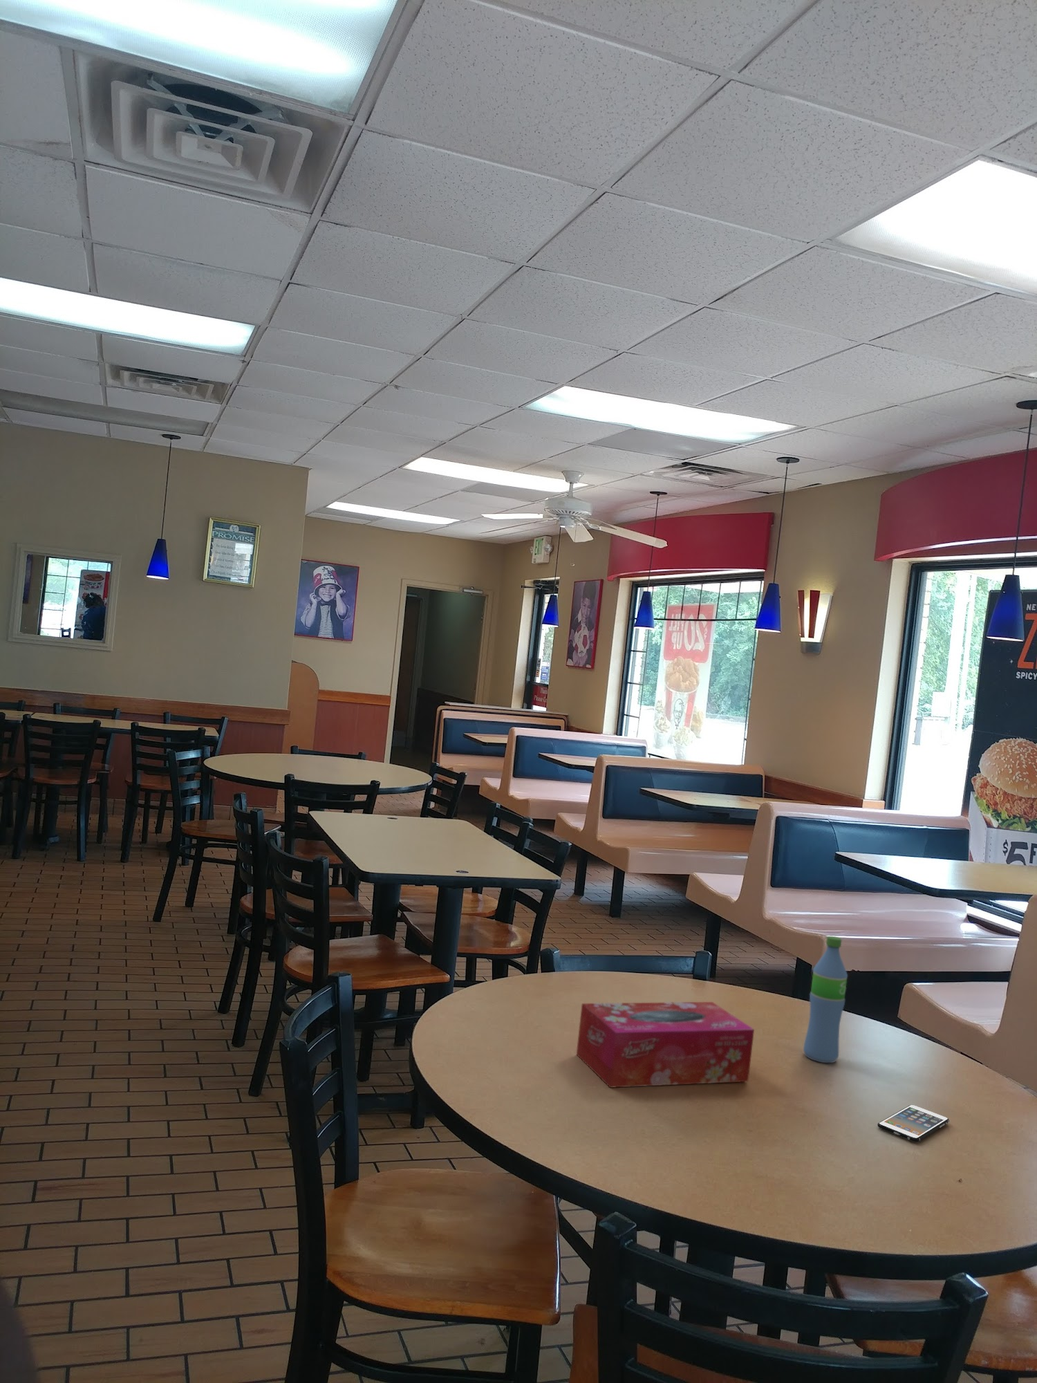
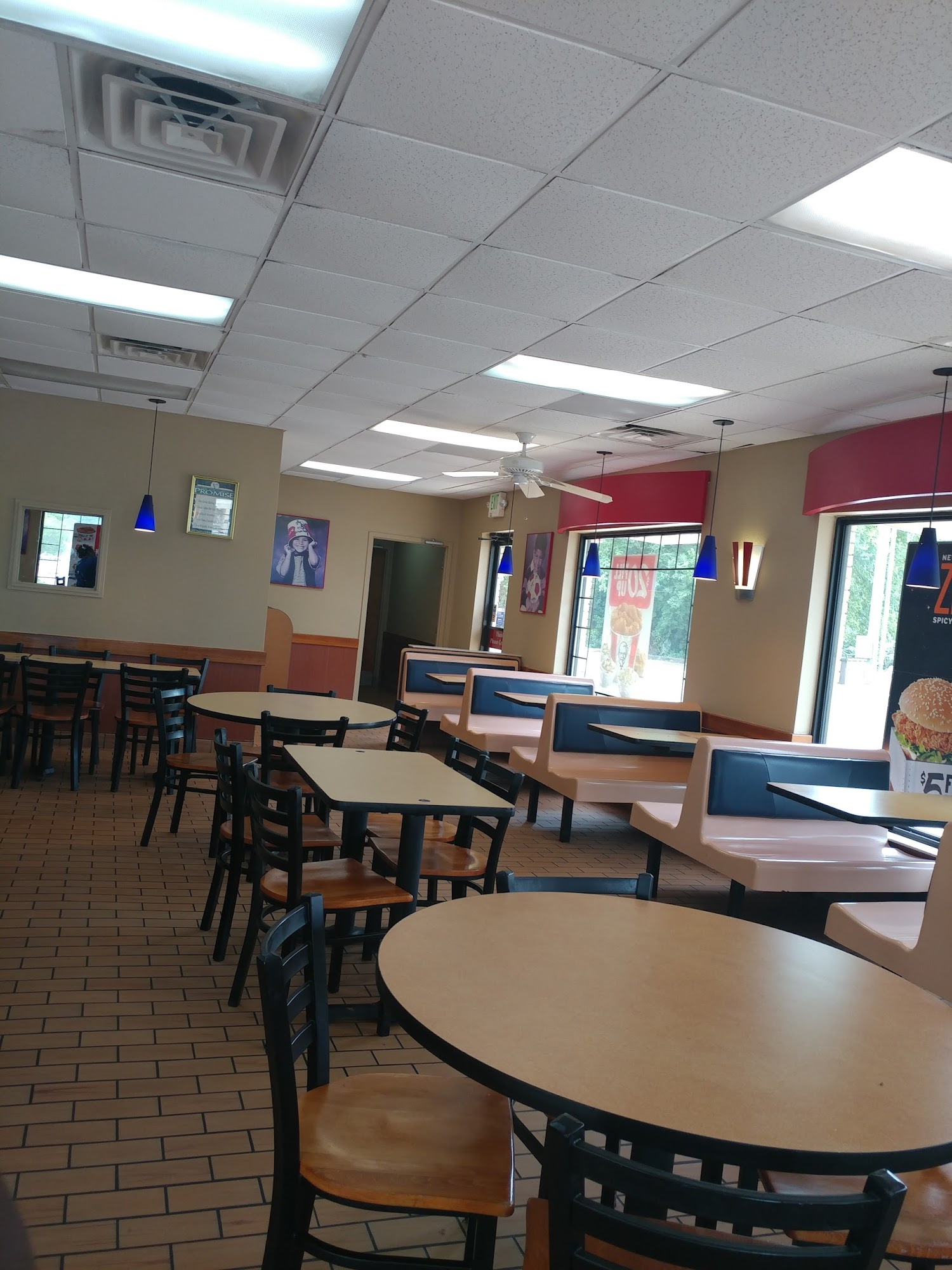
- water bottle [803,935,849,1064]
- smartphone [877,1104,950,1142]
- tissue box [576,1001,755,1088]
